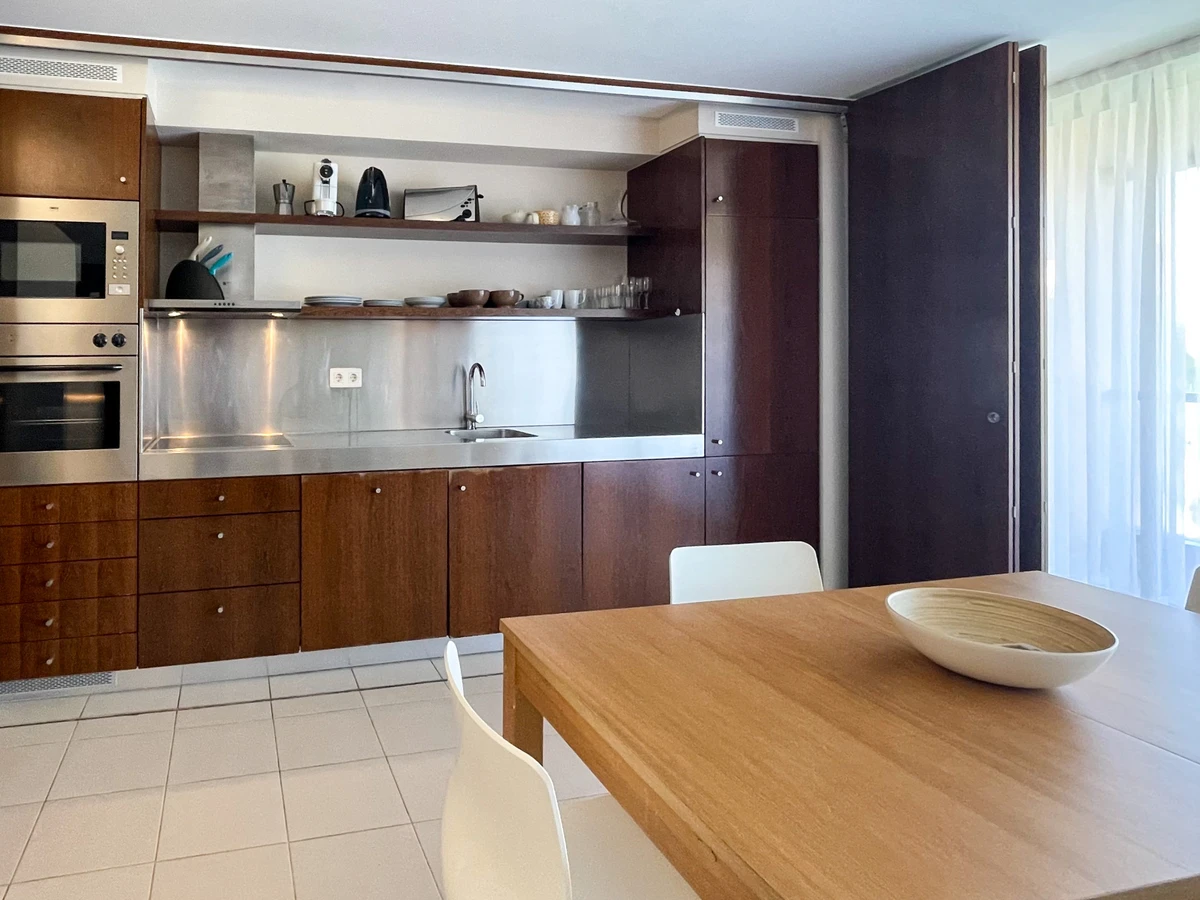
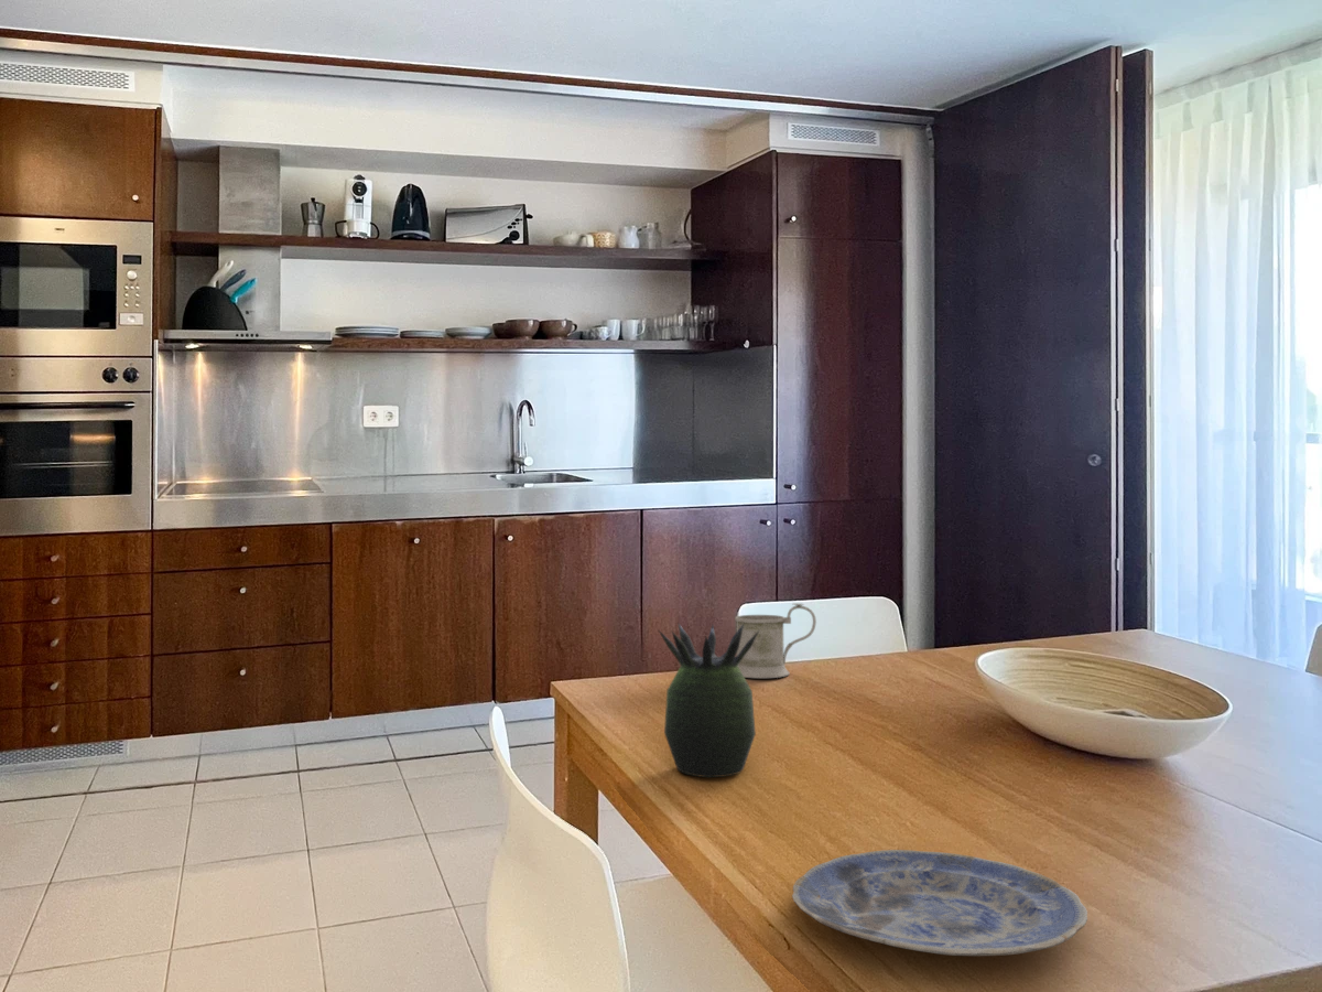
+ mug [734,603,817,679]
+ plate [791,849,1088,957]
+ succulent plant [657,623,760,778]
